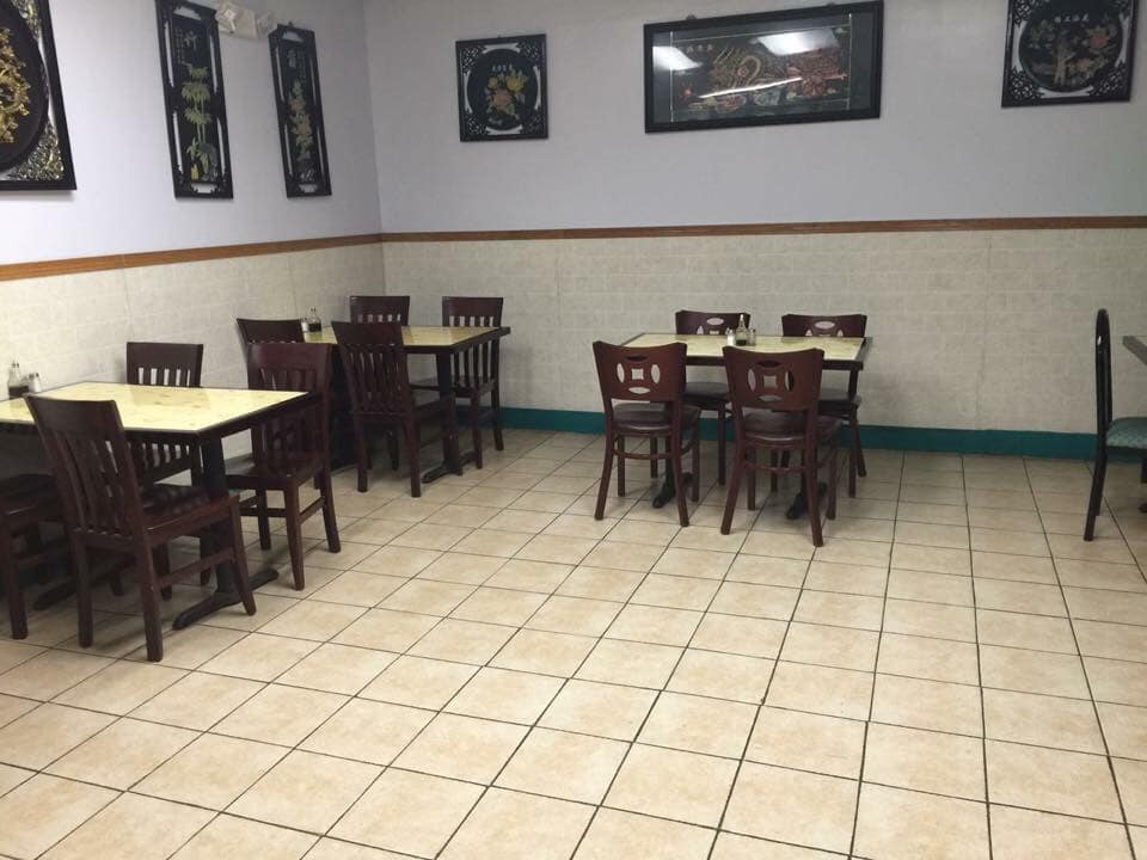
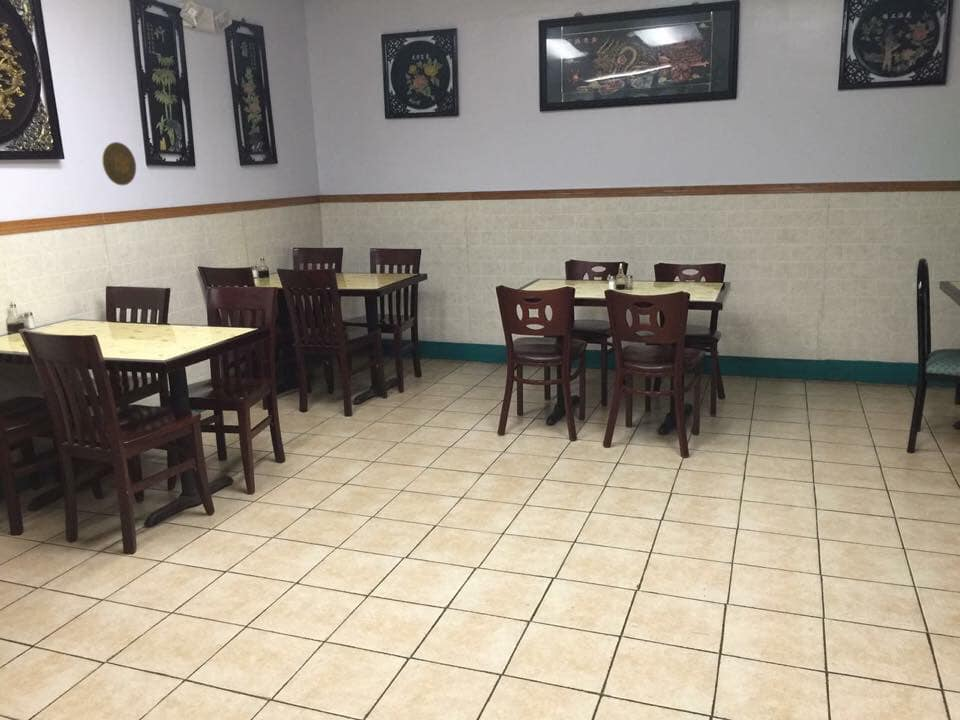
+ decorative plate [101,141,137,186]
